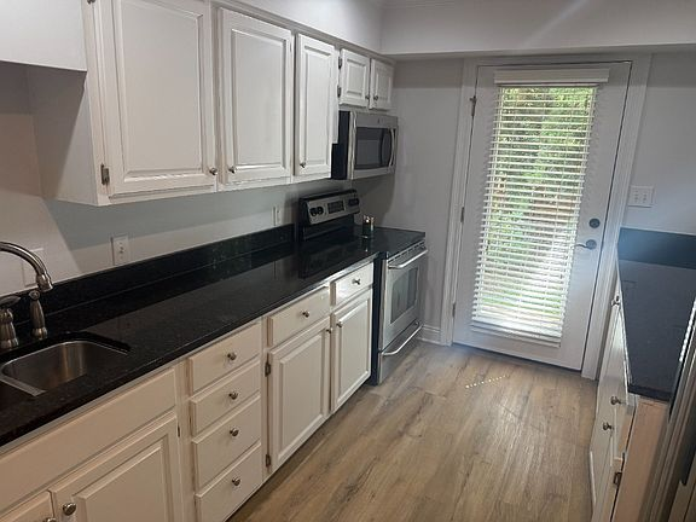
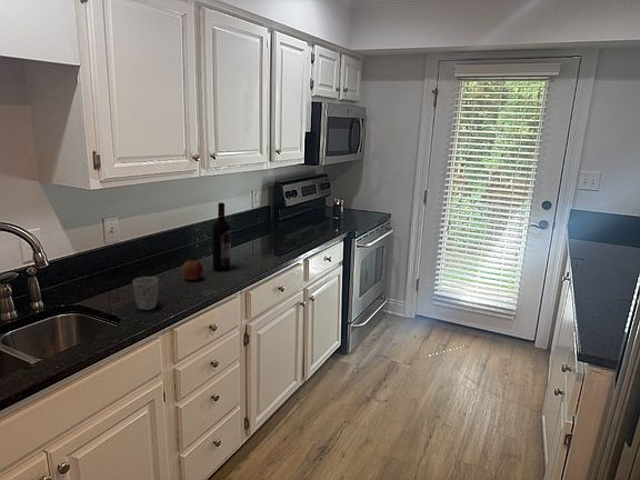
+ mug [132,276,160,311]
+ wine bottle [211,201,231,272]
+ apple [181,259,203,281]
